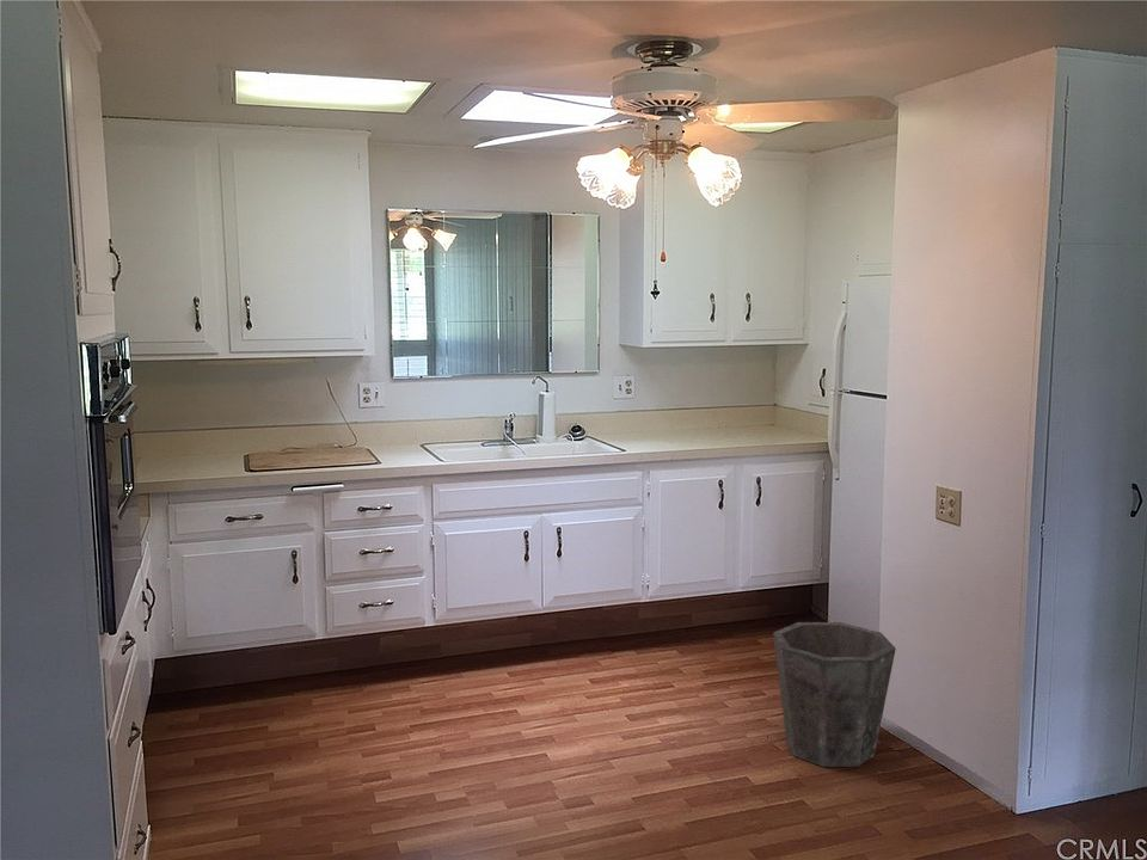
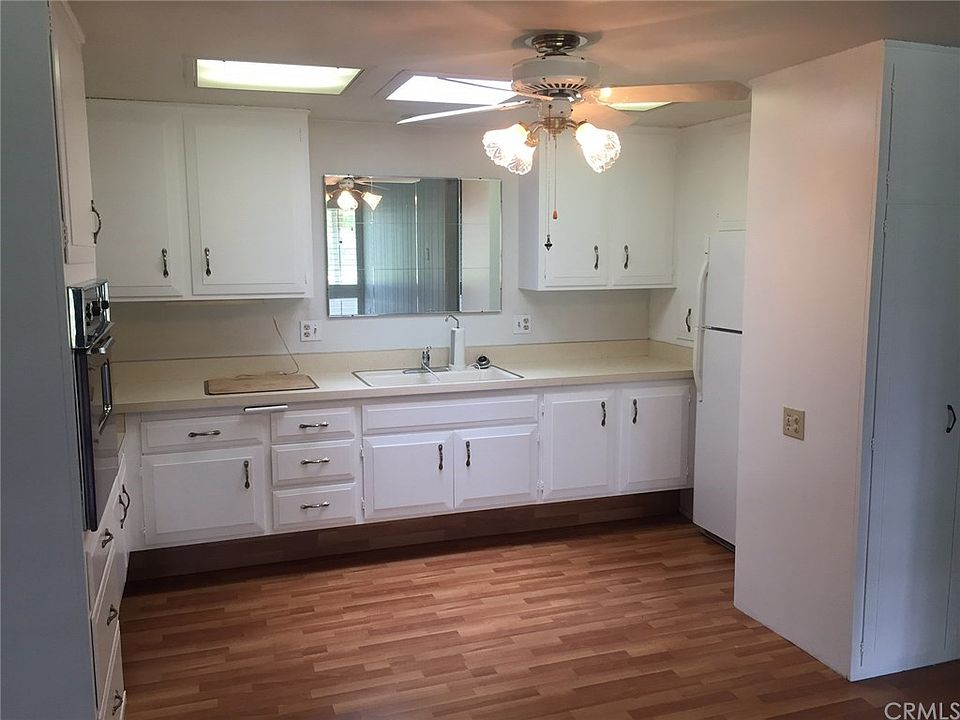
- waste bin [772,621,897,768]
